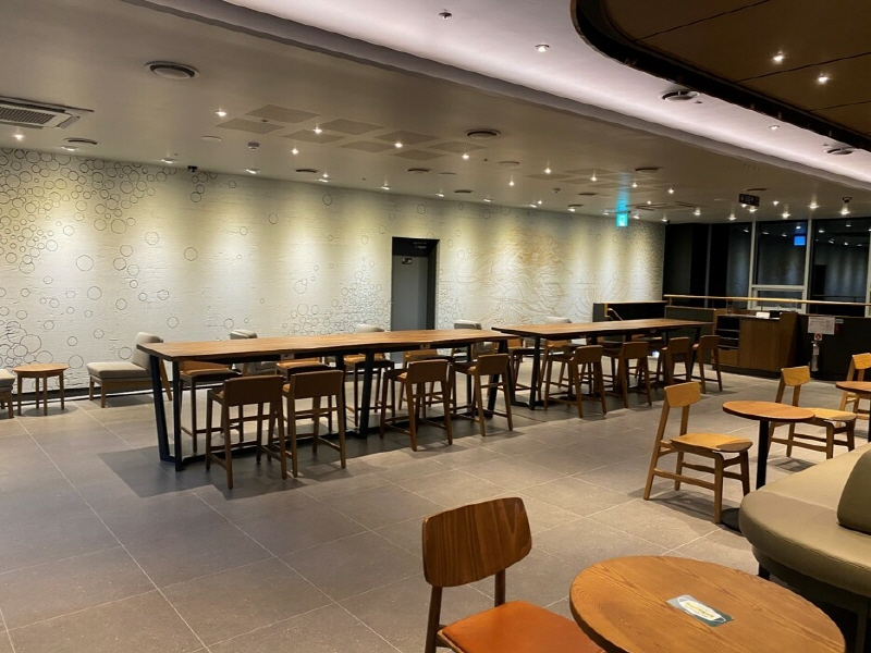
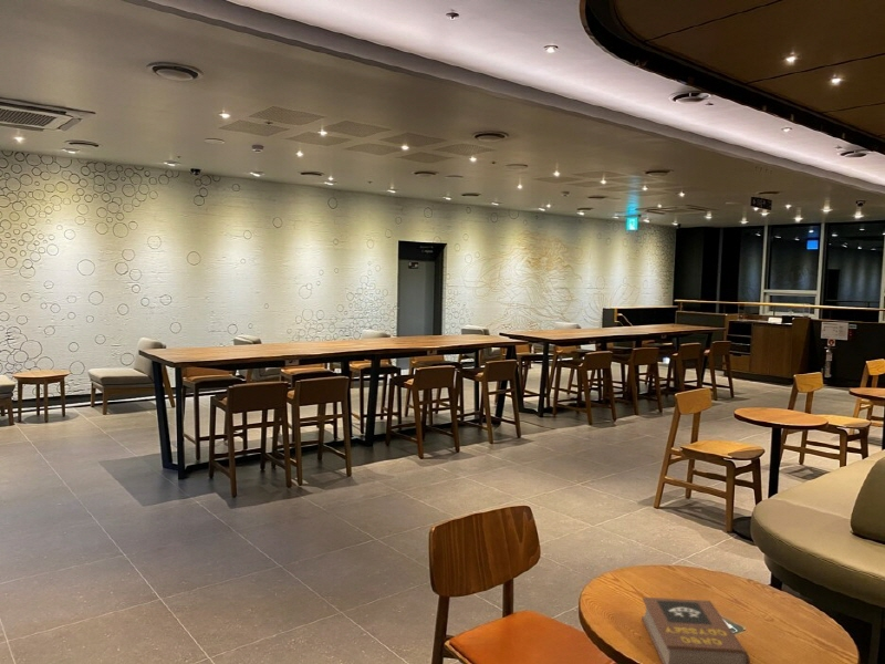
+ book [641,596,751,664]
